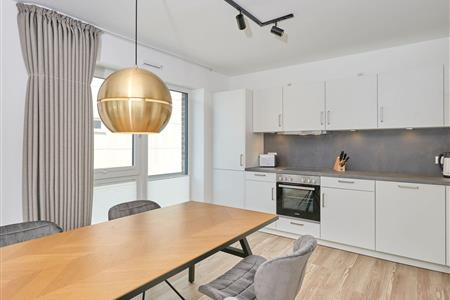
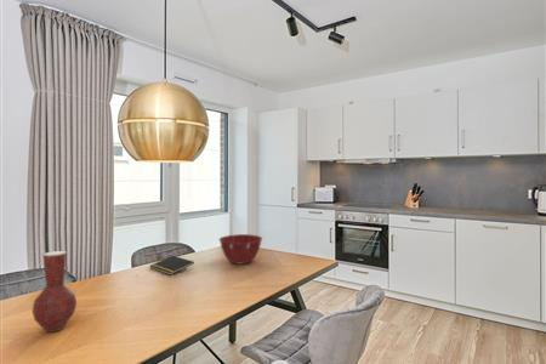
+ notepad [149,255,195,277]
+ mixing bowl [218,233,263,266]
+ vase [30,250,78,334]
